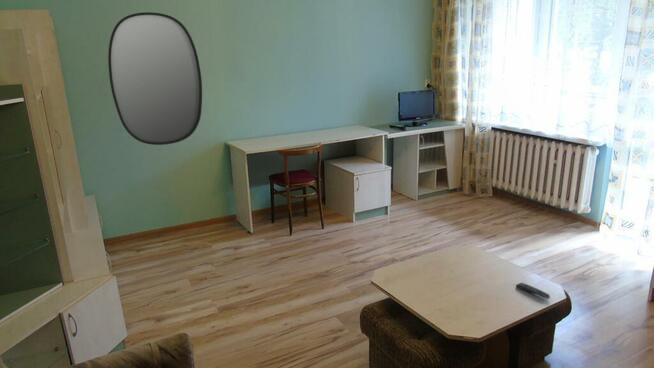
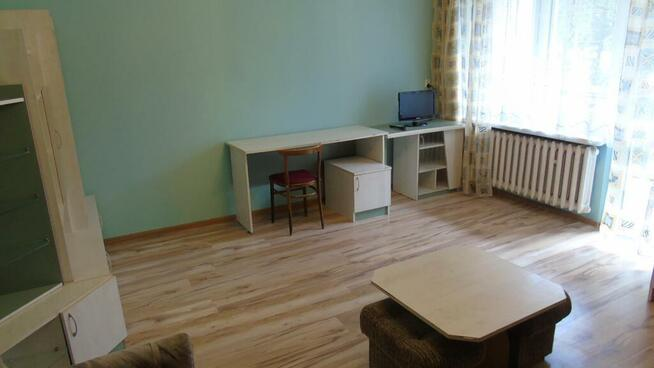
- home mirror [107,11,203,146]
- remote control [515,282,551,300]
